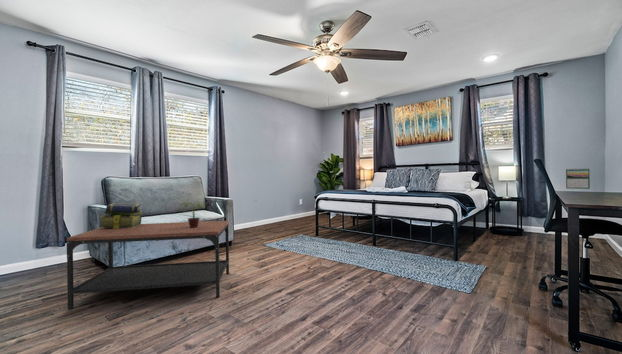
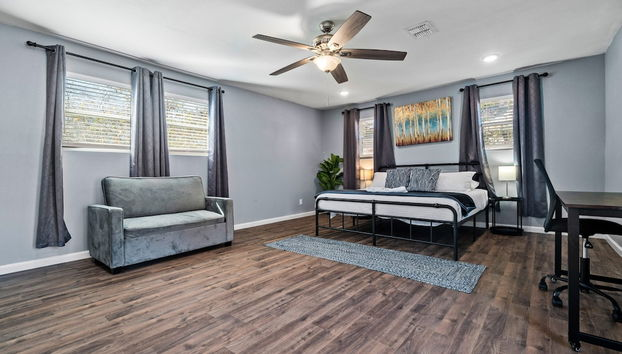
- stack of books [98,202,144,229]
- calendar [565,167,591,190]
- coffee table [66,220,230,310]
- potted plant [180,201,206,228]
